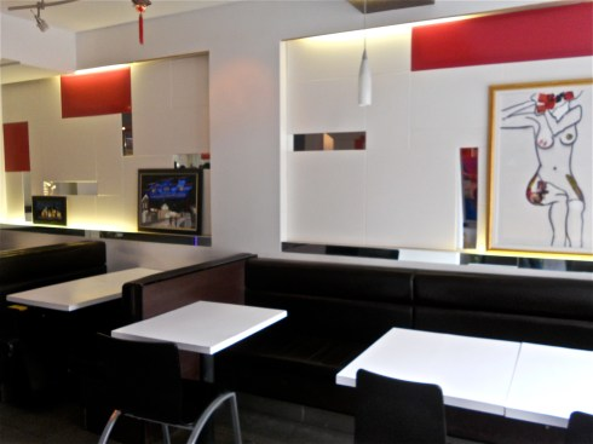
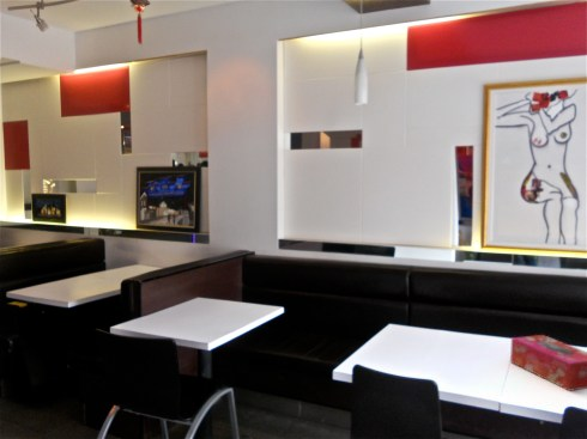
+ tissue box [509,334,587,392]
